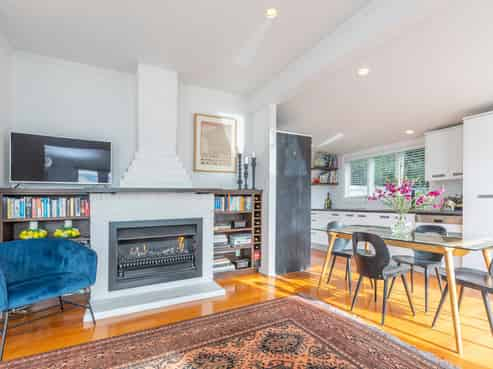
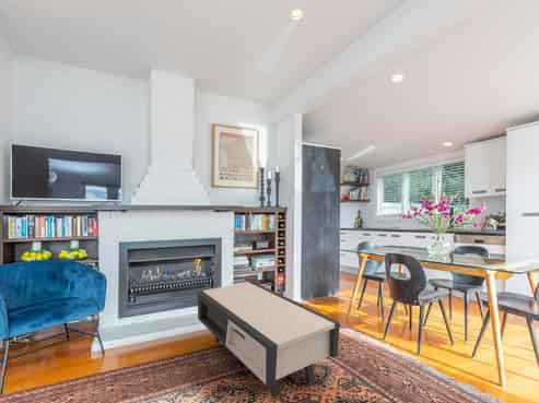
+ coffee table [197,281,341,399]
